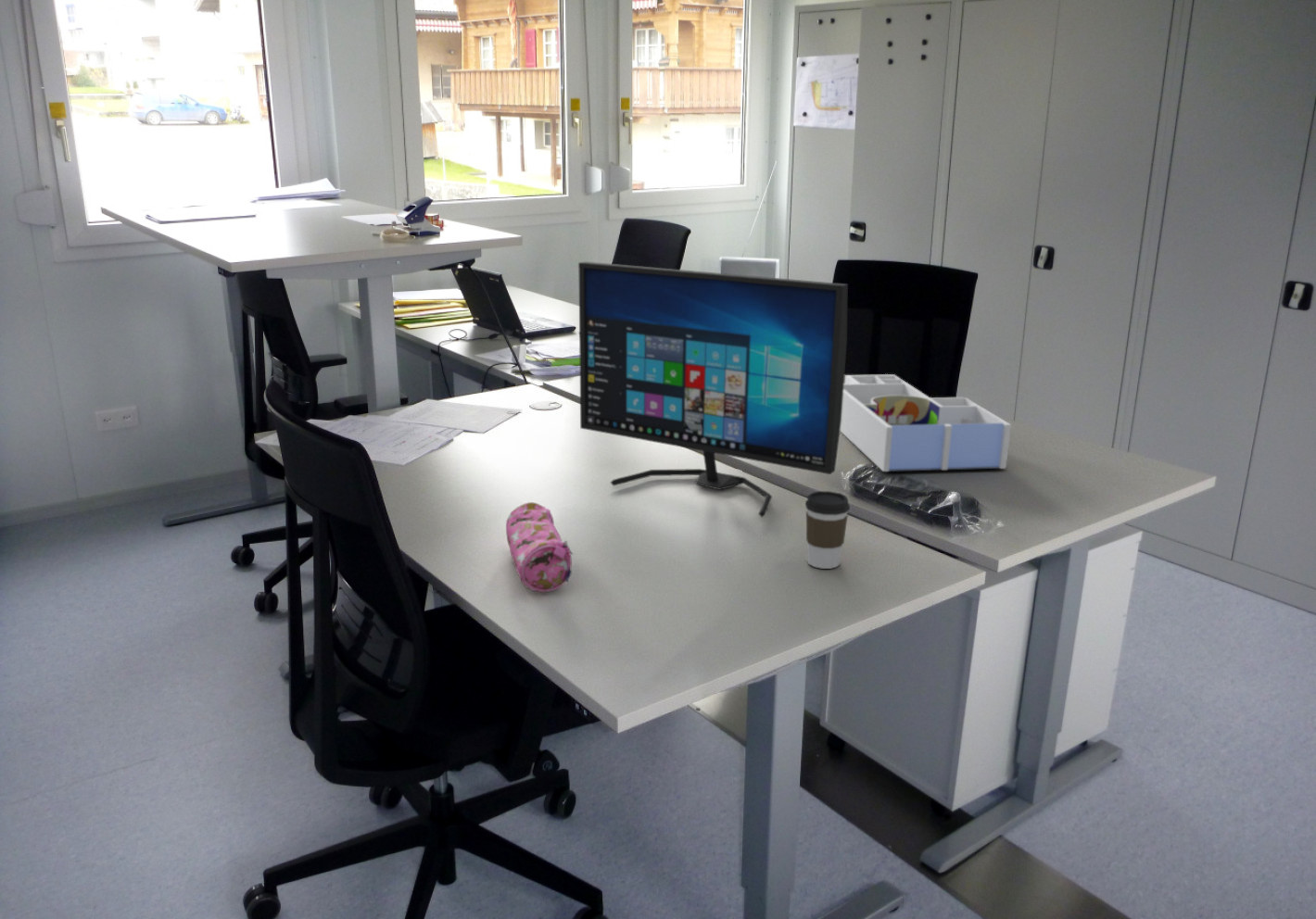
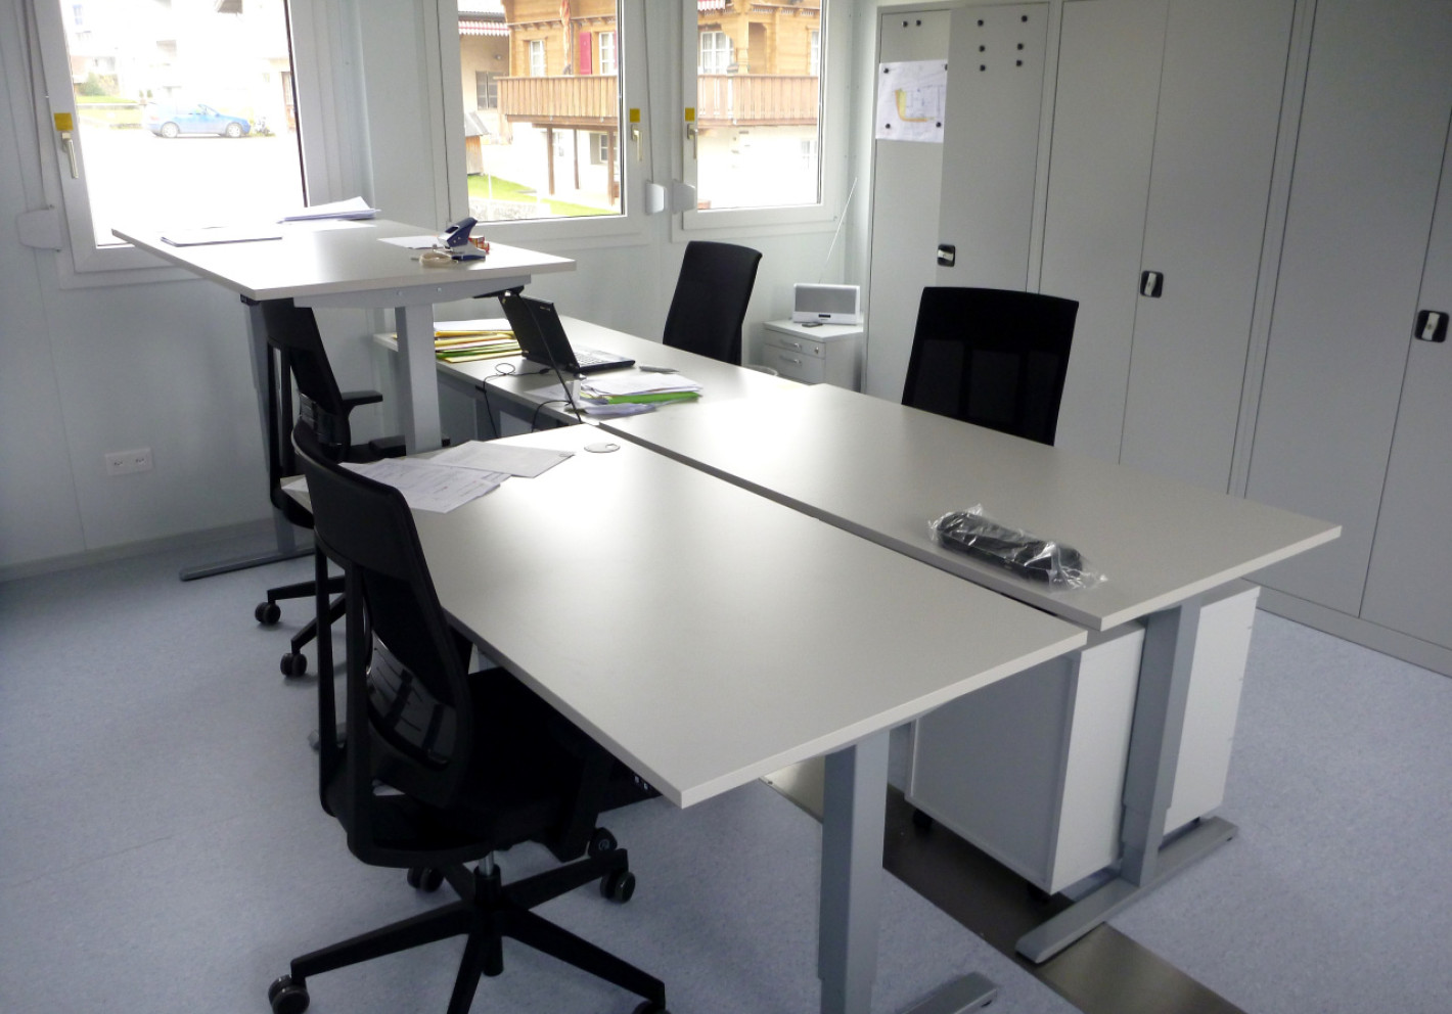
- computer monitor [577,260,849,519]
- coffee cup [804,490,851,570]
- desk organizer [840,373,1012,472]
- pencil case [505,501,574,593]
